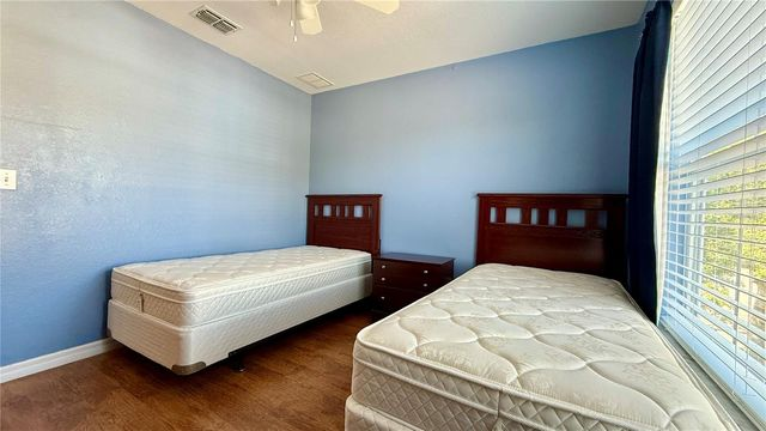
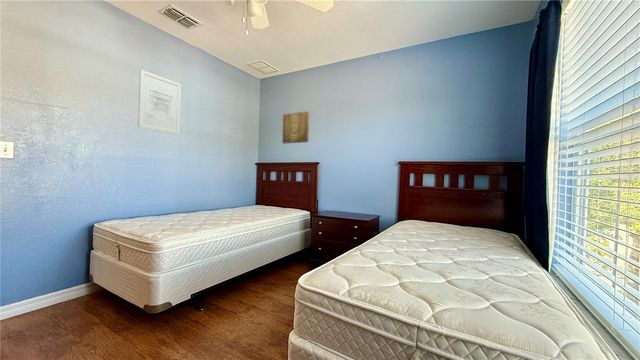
+ wall art [137,69,182,135]
+ wall art [281,110,310,145]
